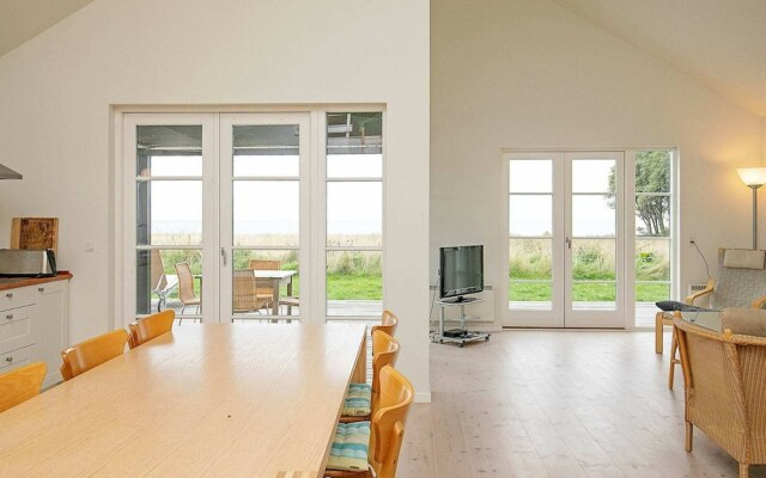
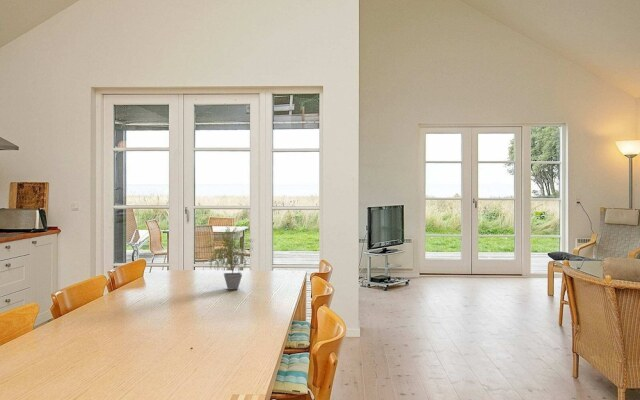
+ potted plant [200,221,256,291]
